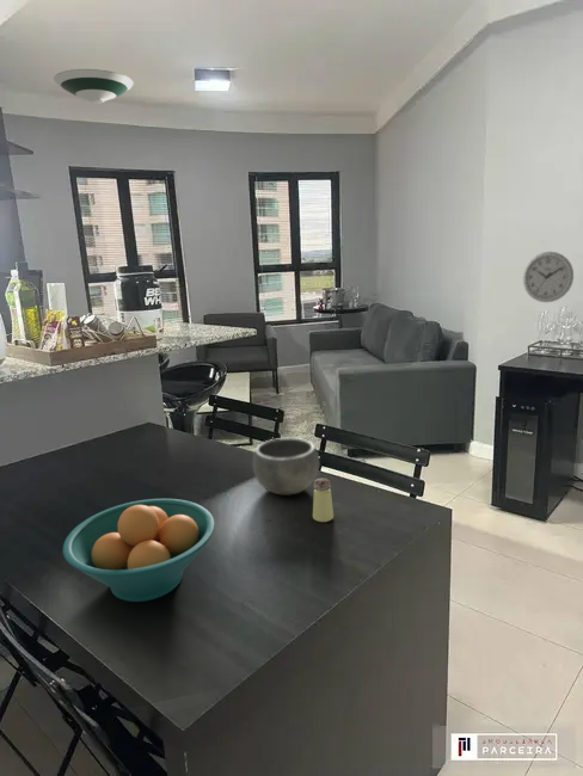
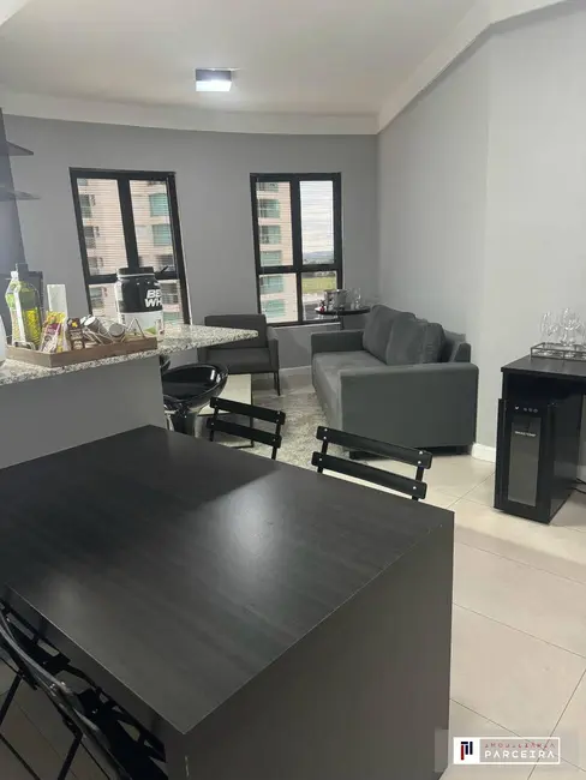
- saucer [53,68,134,105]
- bowl [252,437,320,497]
- saltshaker [312,478,335,523]
- fruit bowl [62,498,216,603]
- wall clock [522,251,575,303]
